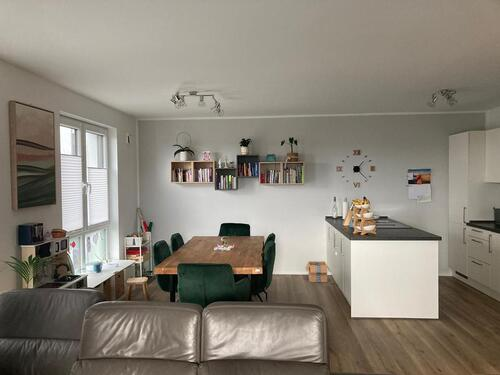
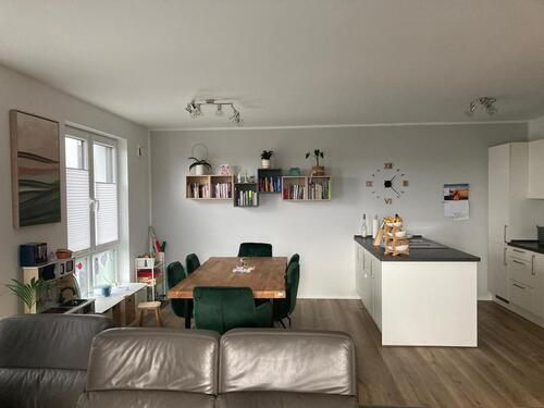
- cardboard box [305,261,331,283]
